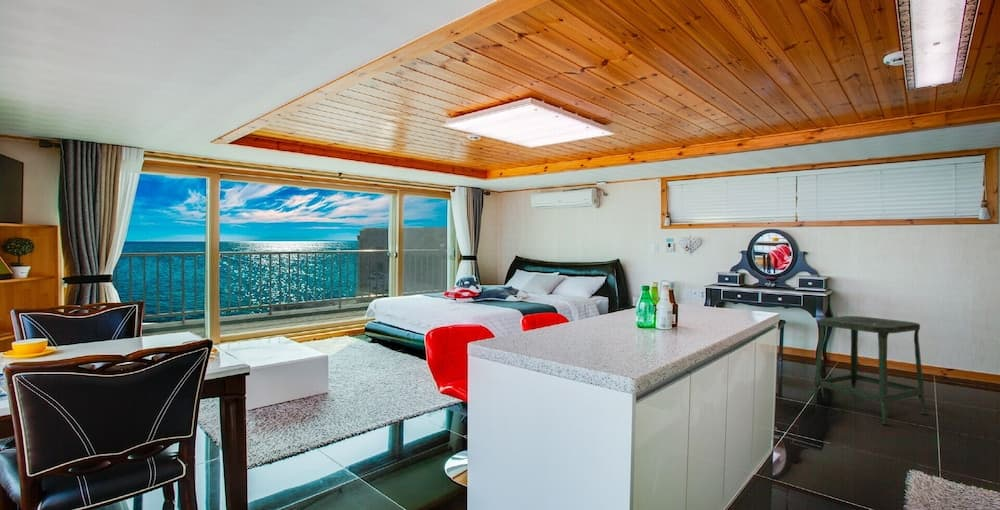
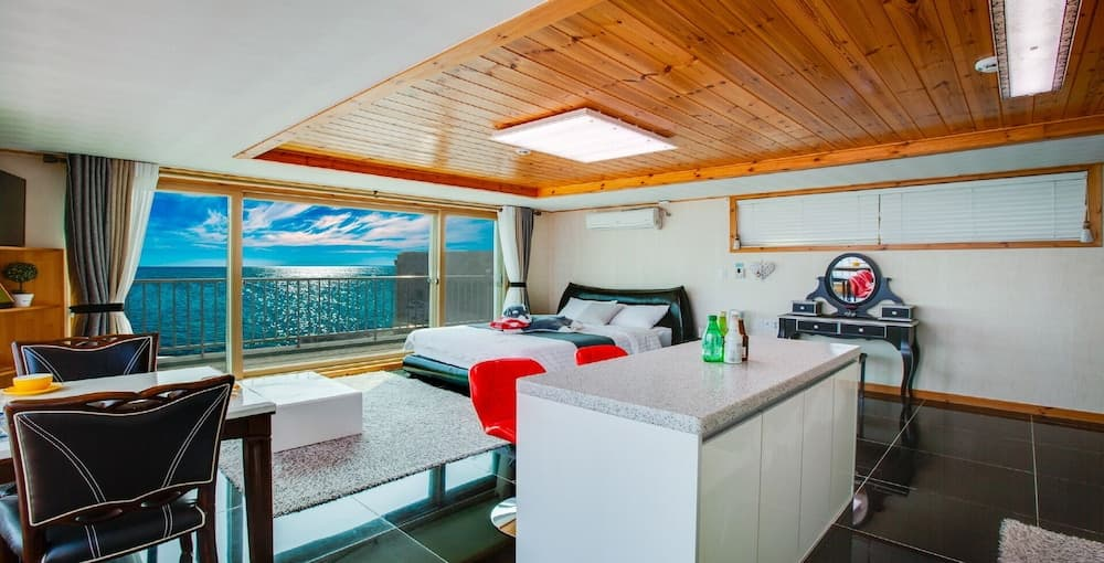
- stool [810,315,929,425]
